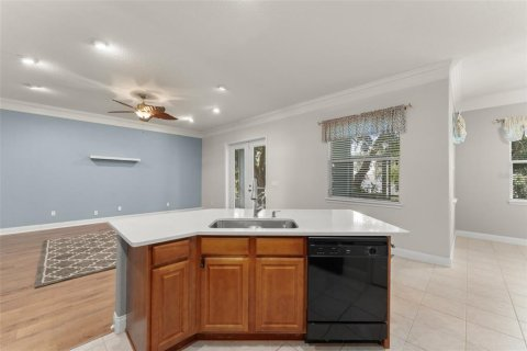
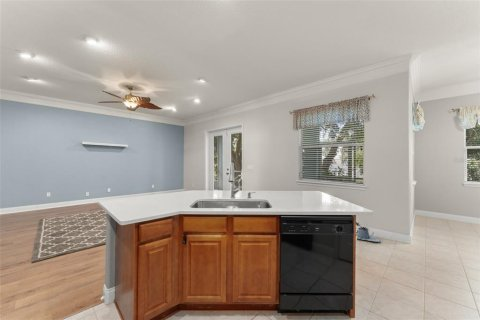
+ watering can [356,225,381,243]
